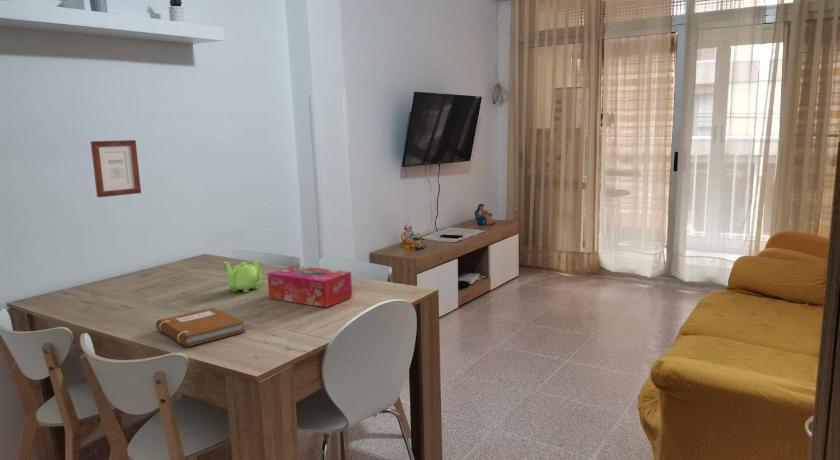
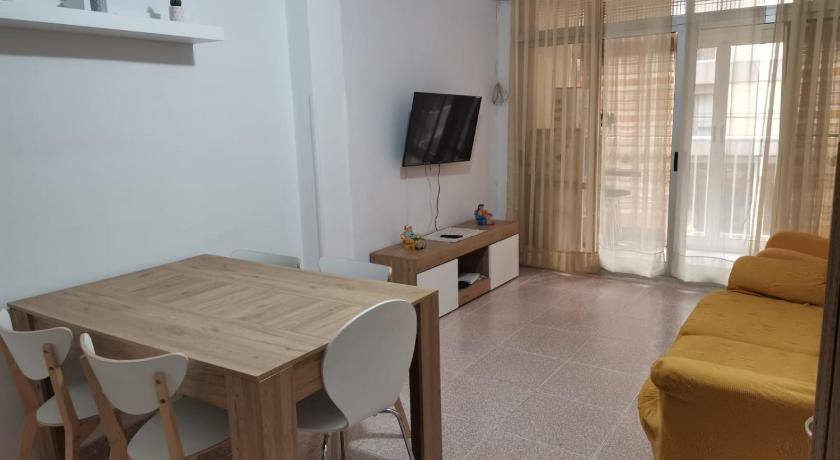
- teapot [223,257,264,293]
- picture frame [90,139,142,198]
- notebook [155,306,246,347]
- tissue box [266,264,353,308]
